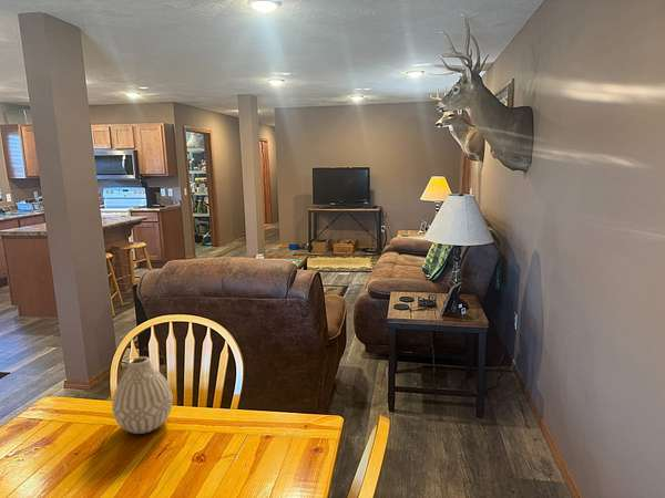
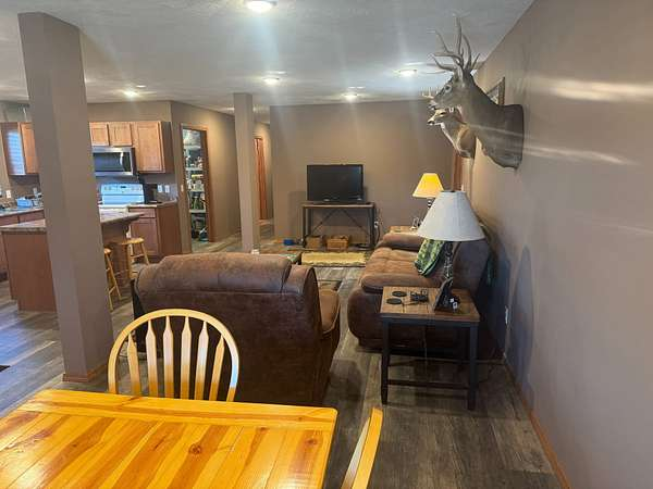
- vase [111,355,174,435]
